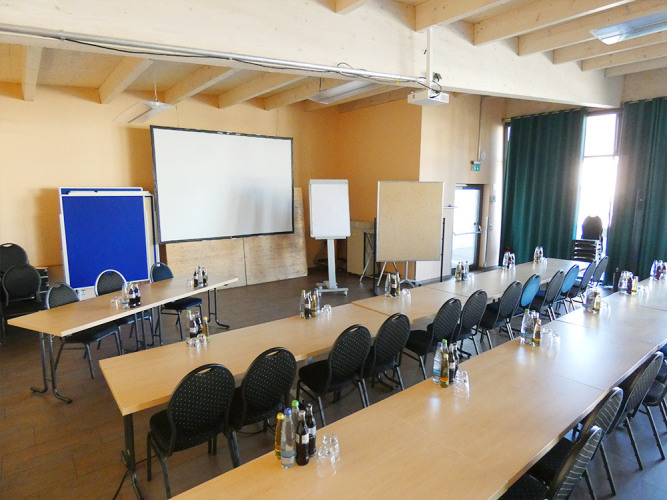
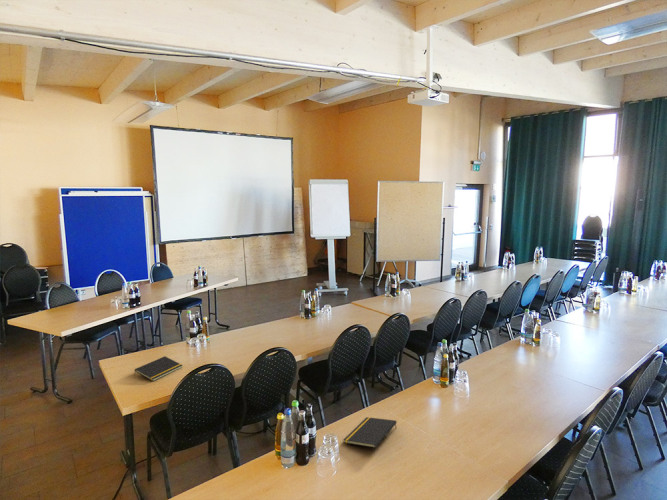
+ notepad [133,355,184,382]
+ notepad [342,416,398,449]
